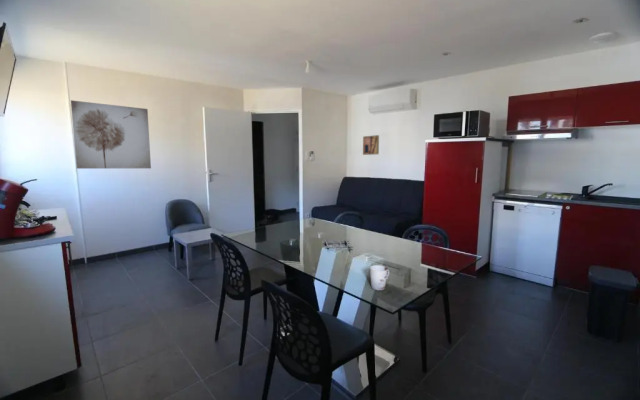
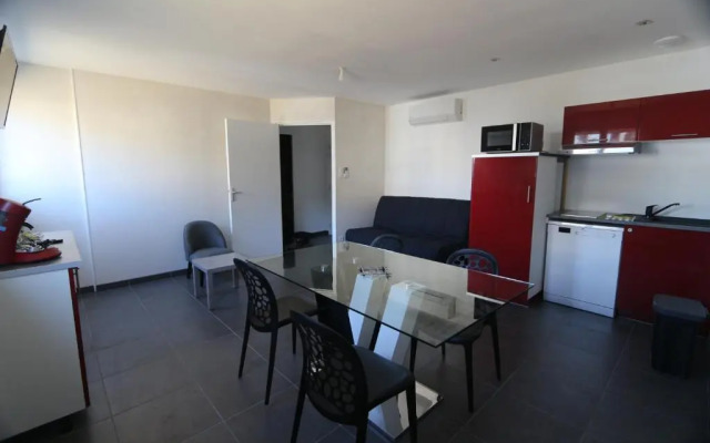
- wall art [362,134,380,156]
- wall art [70,99,152,170]
- cup [369,264,390,291]
